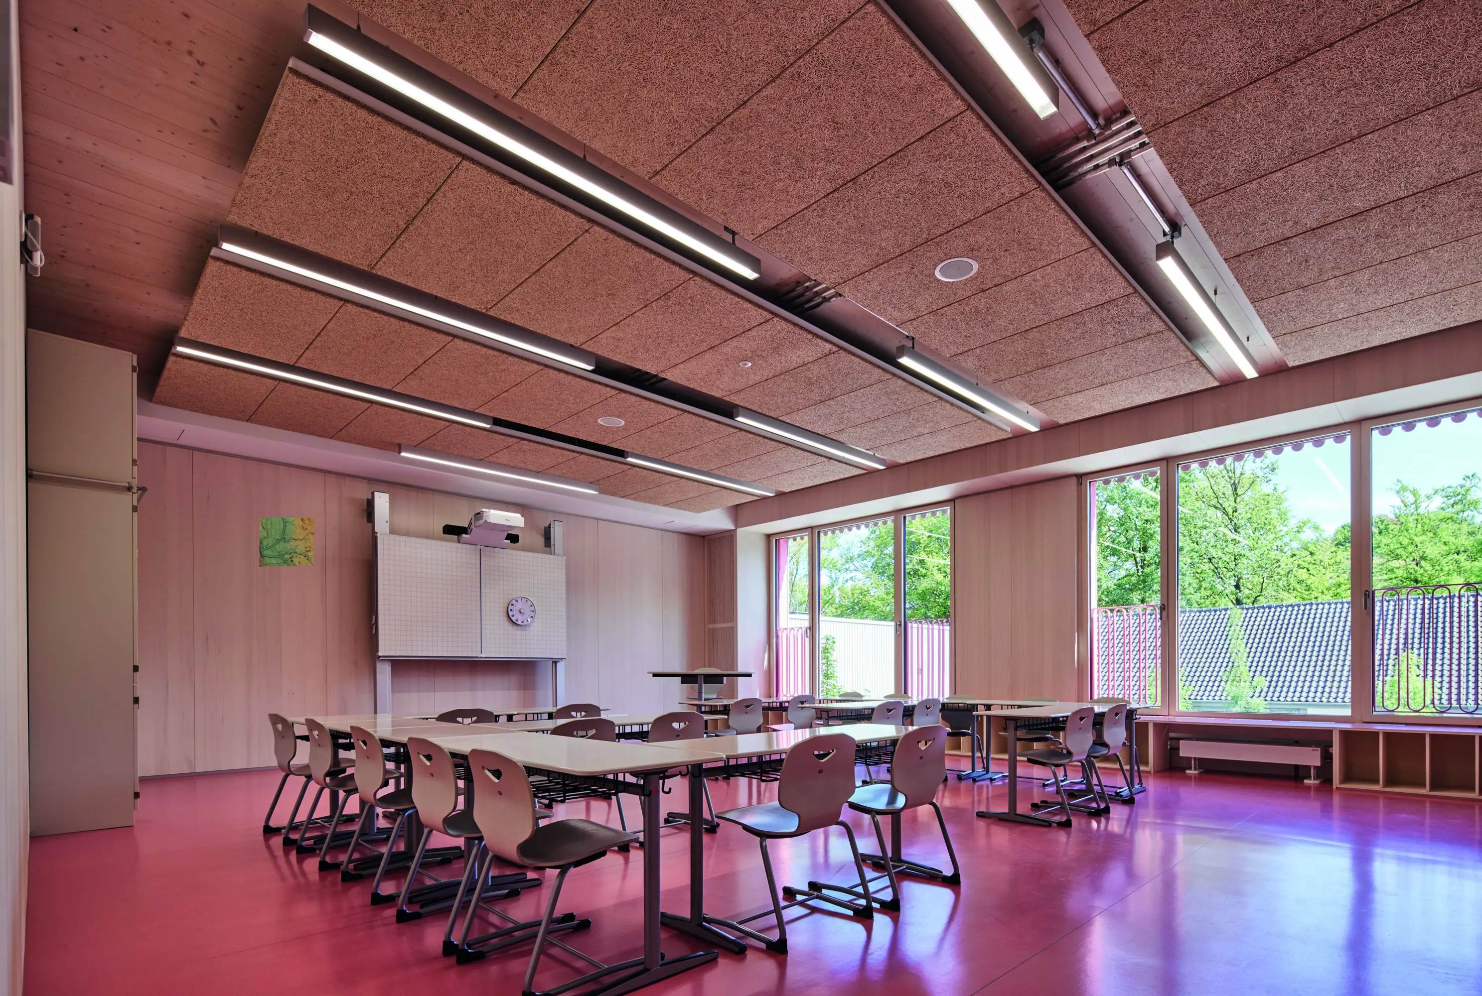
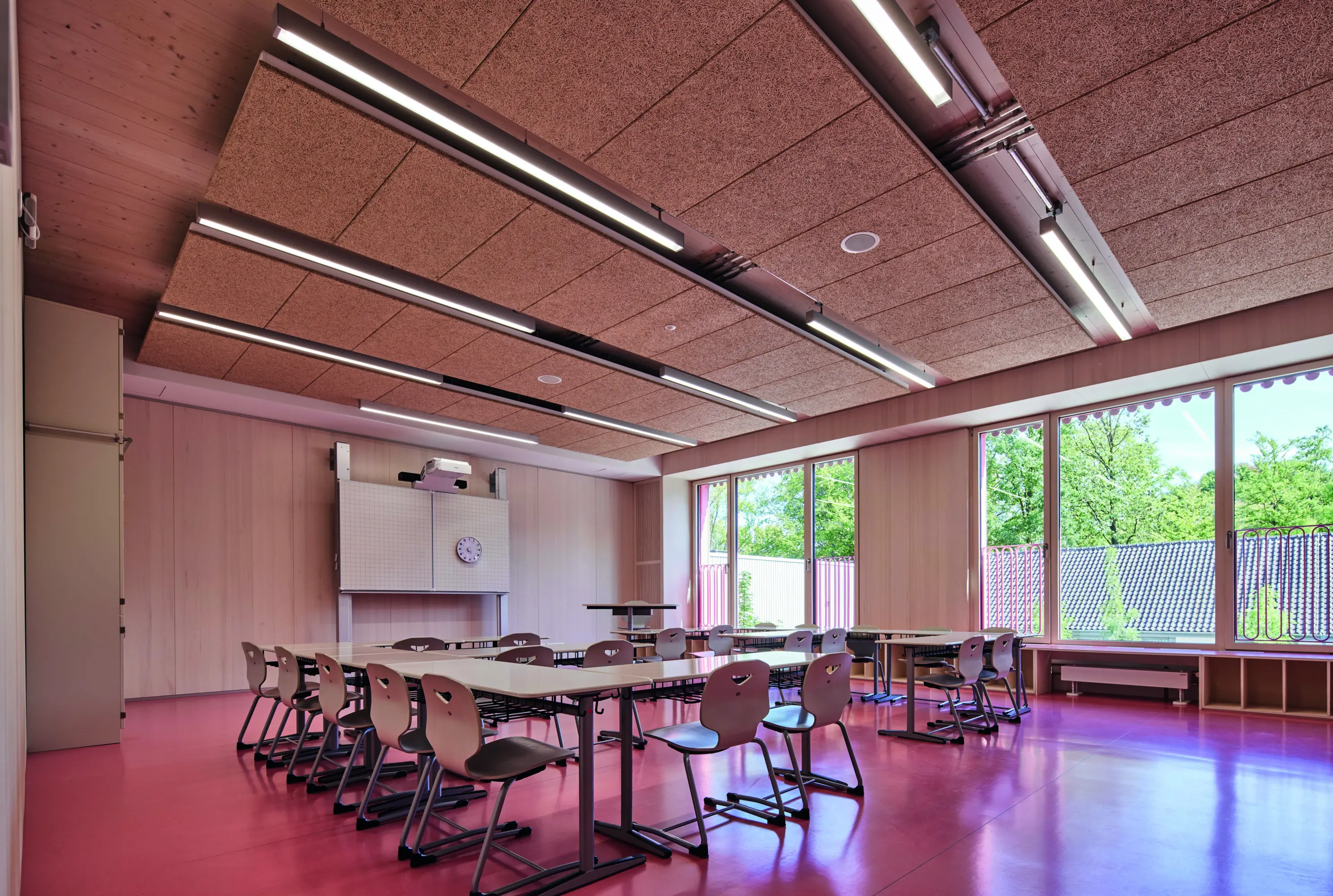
- map [259,517,315,567]
